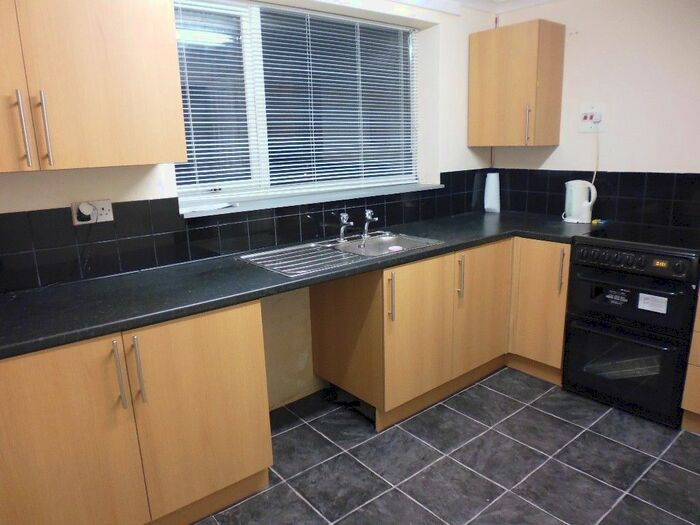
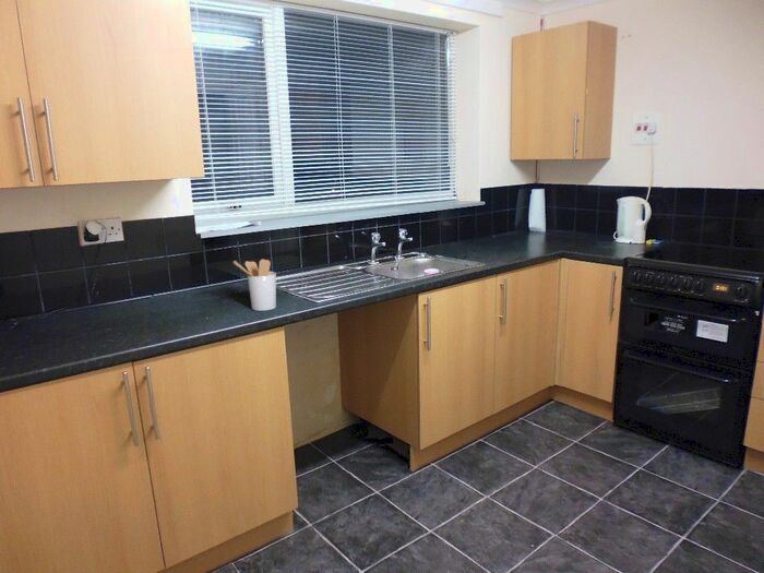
+ utensil holder [232,259,277,312]
